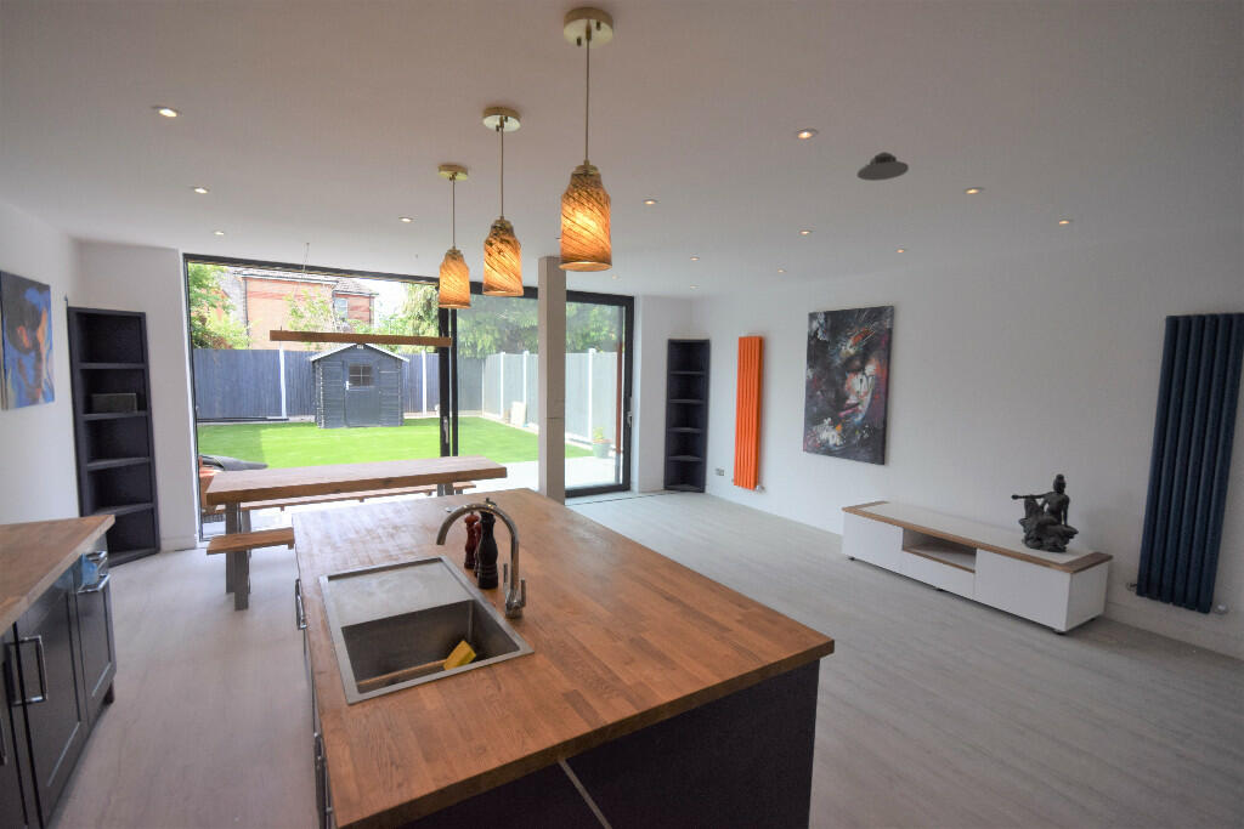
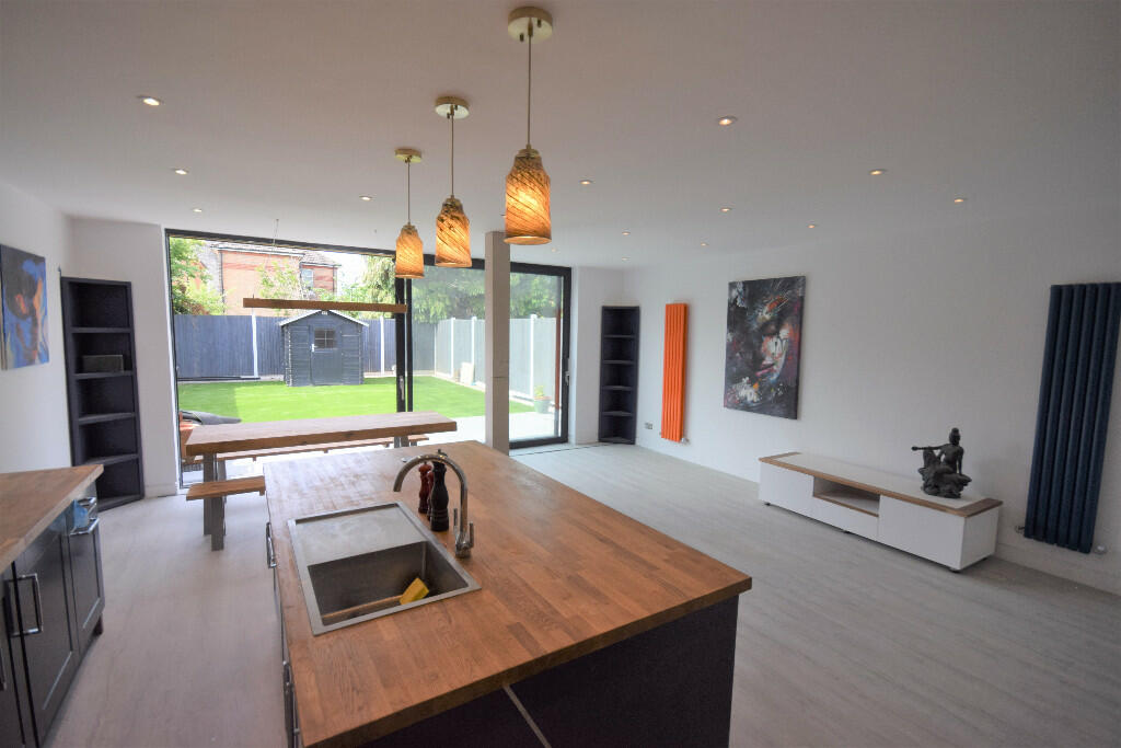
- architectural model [856,151,910,182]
